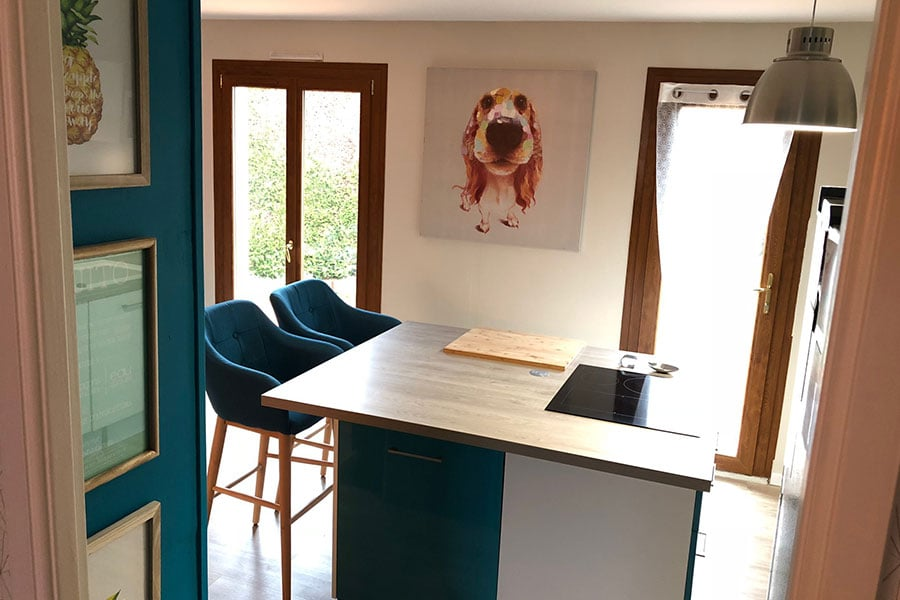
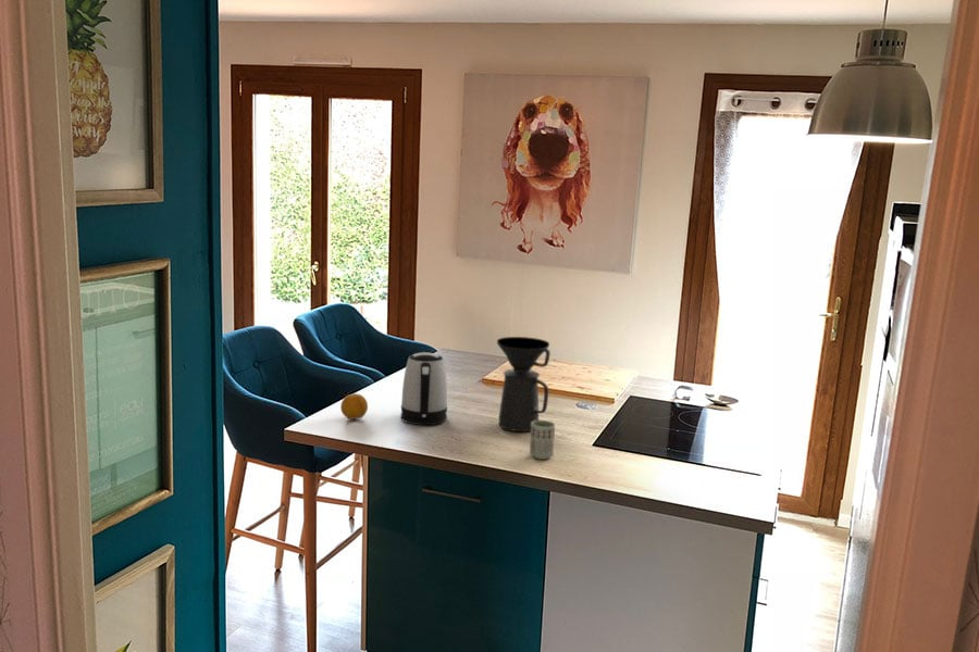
+ fruit [339,392,369,421]
+ kettle [399,351,448,426]
+ cup [529,419,556,460]
+ coffee maker [496,336,552,432]
